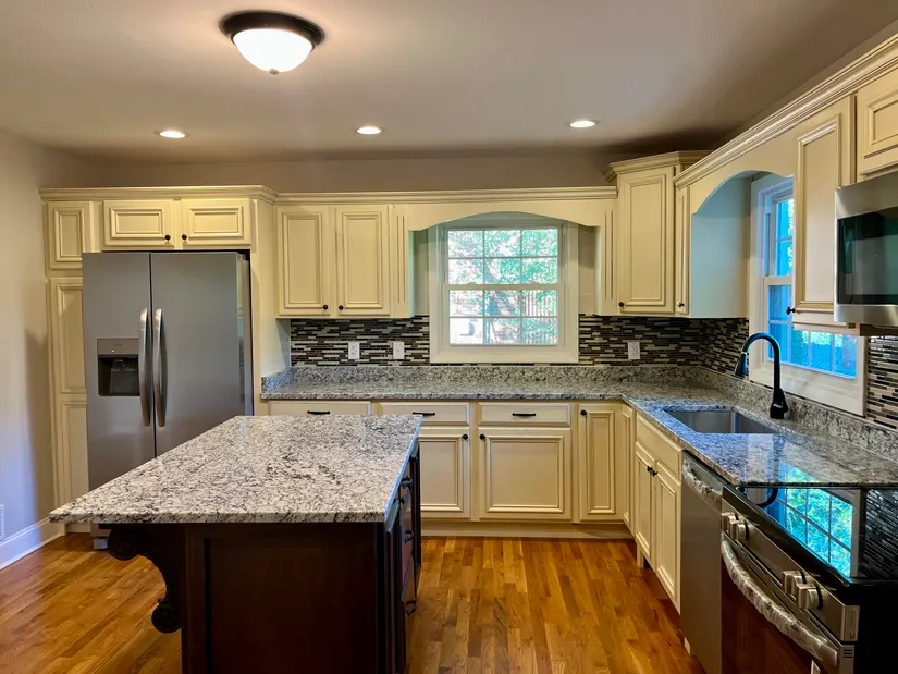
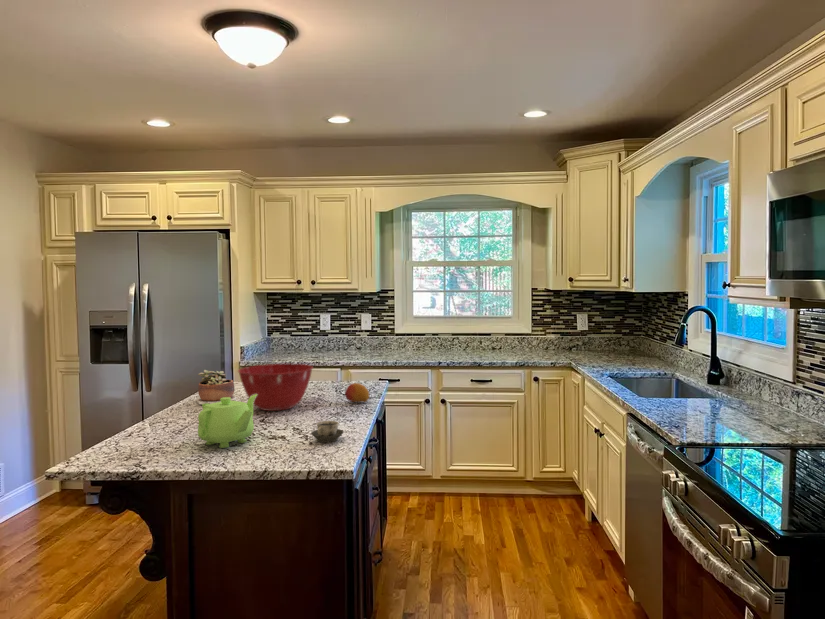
+ succulent plant [196,369,237,405]
+ mixing bowl [237,363,314,412]
+ cup [310,420,345,444]
+ teapot [197,394,257,449]
+ fruit [344,382,370,403]
